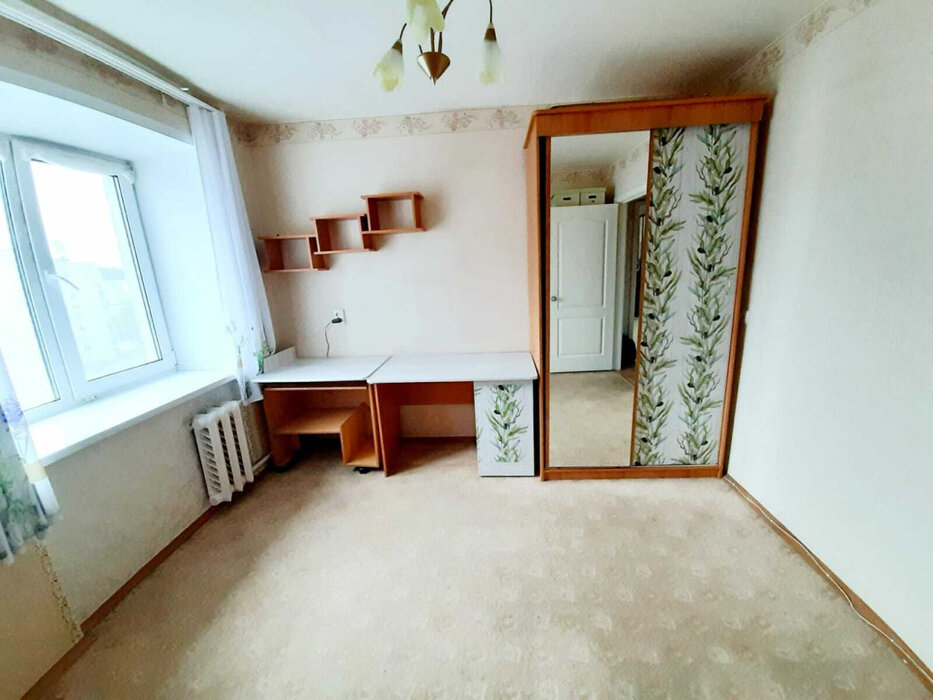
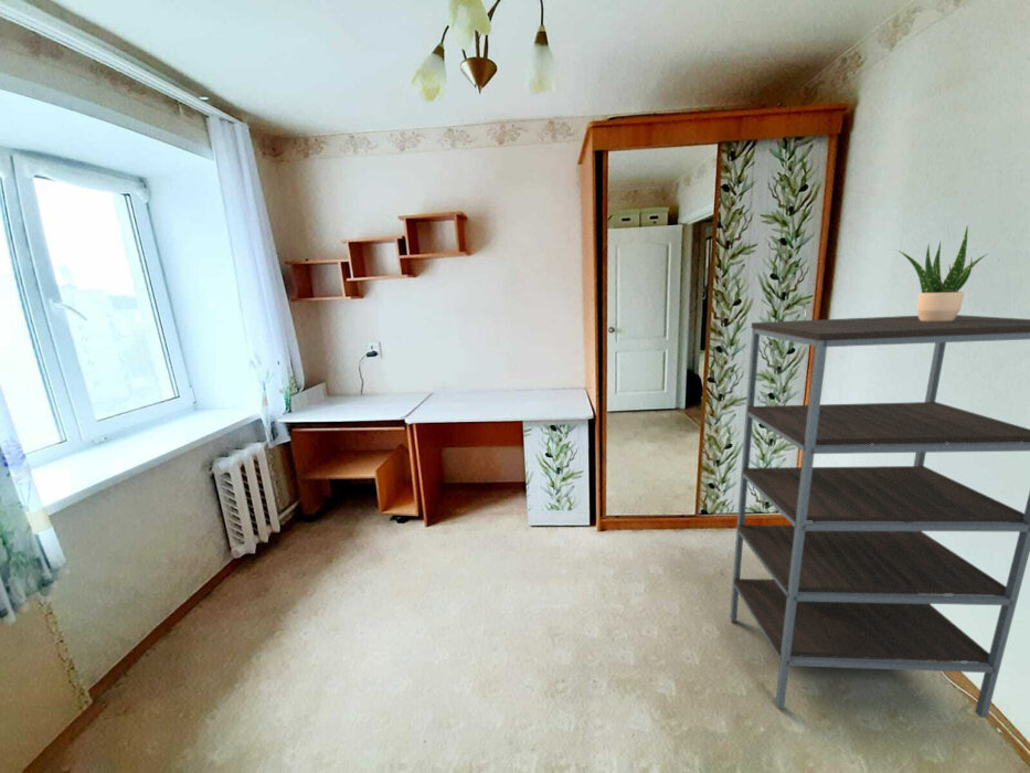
+ shelving unit [729,314,1030,719]
+ potted plant [898,224,990,321]
